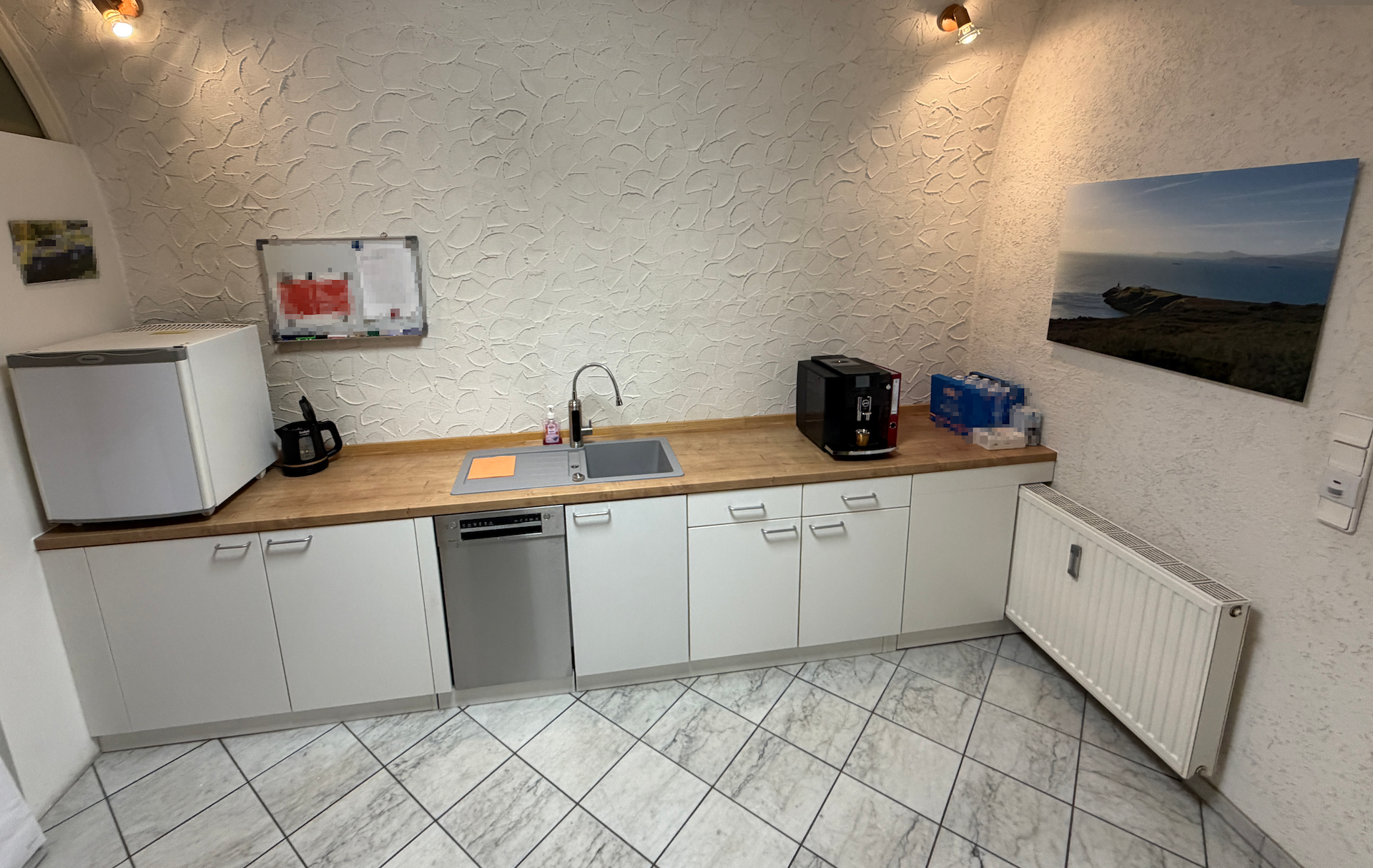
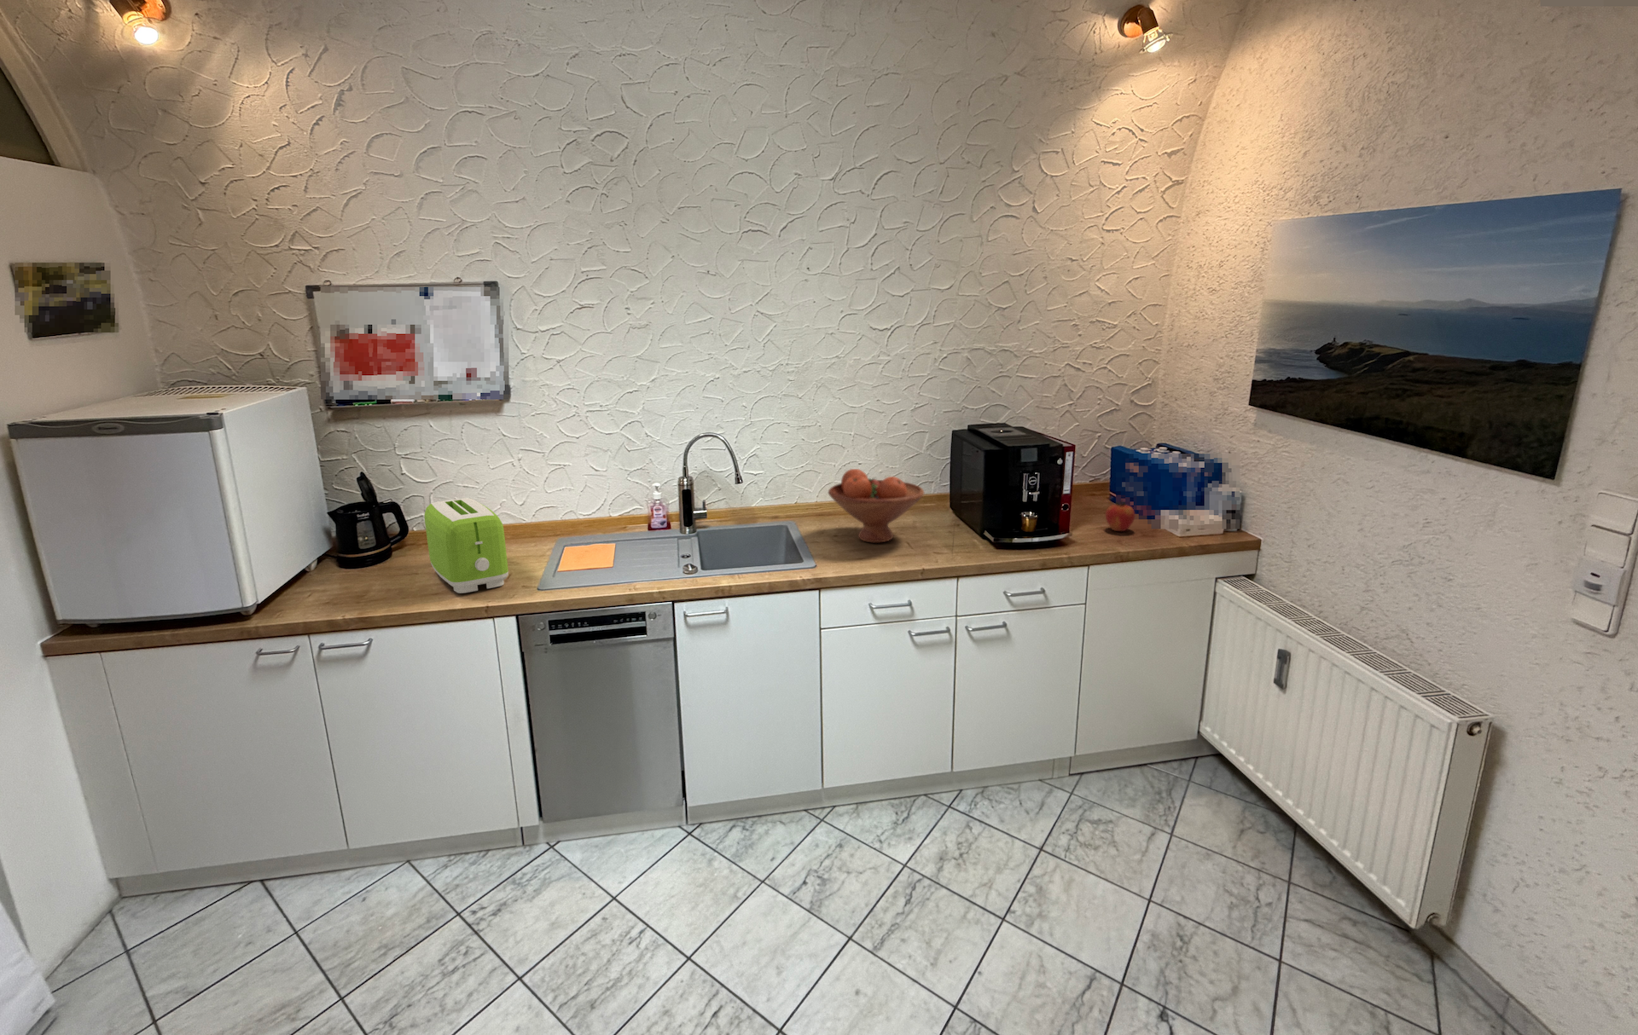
+ fruit bowl [828,469,925,544]
+ apple [1105,498,1136,532]
+ toaster [424,497,509,594]
